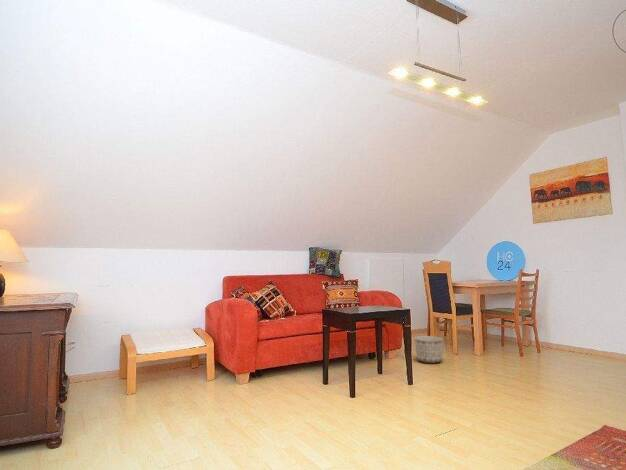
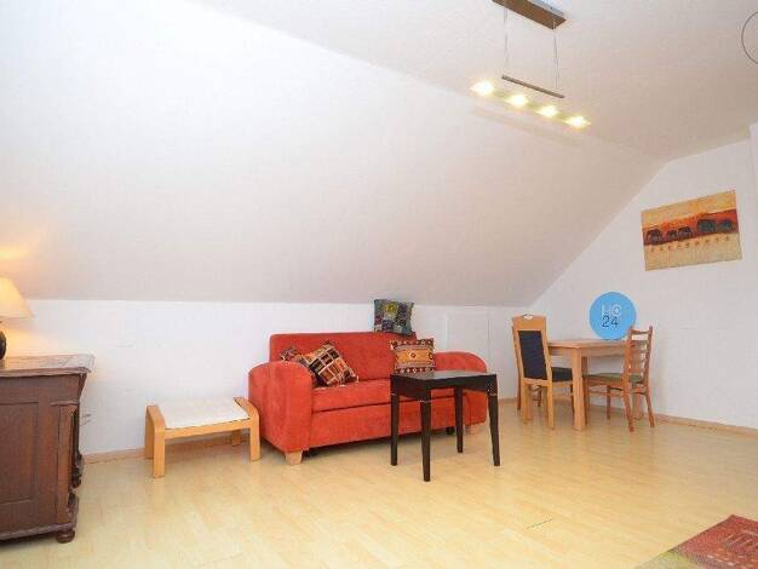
- planter [414,335,444,364]
